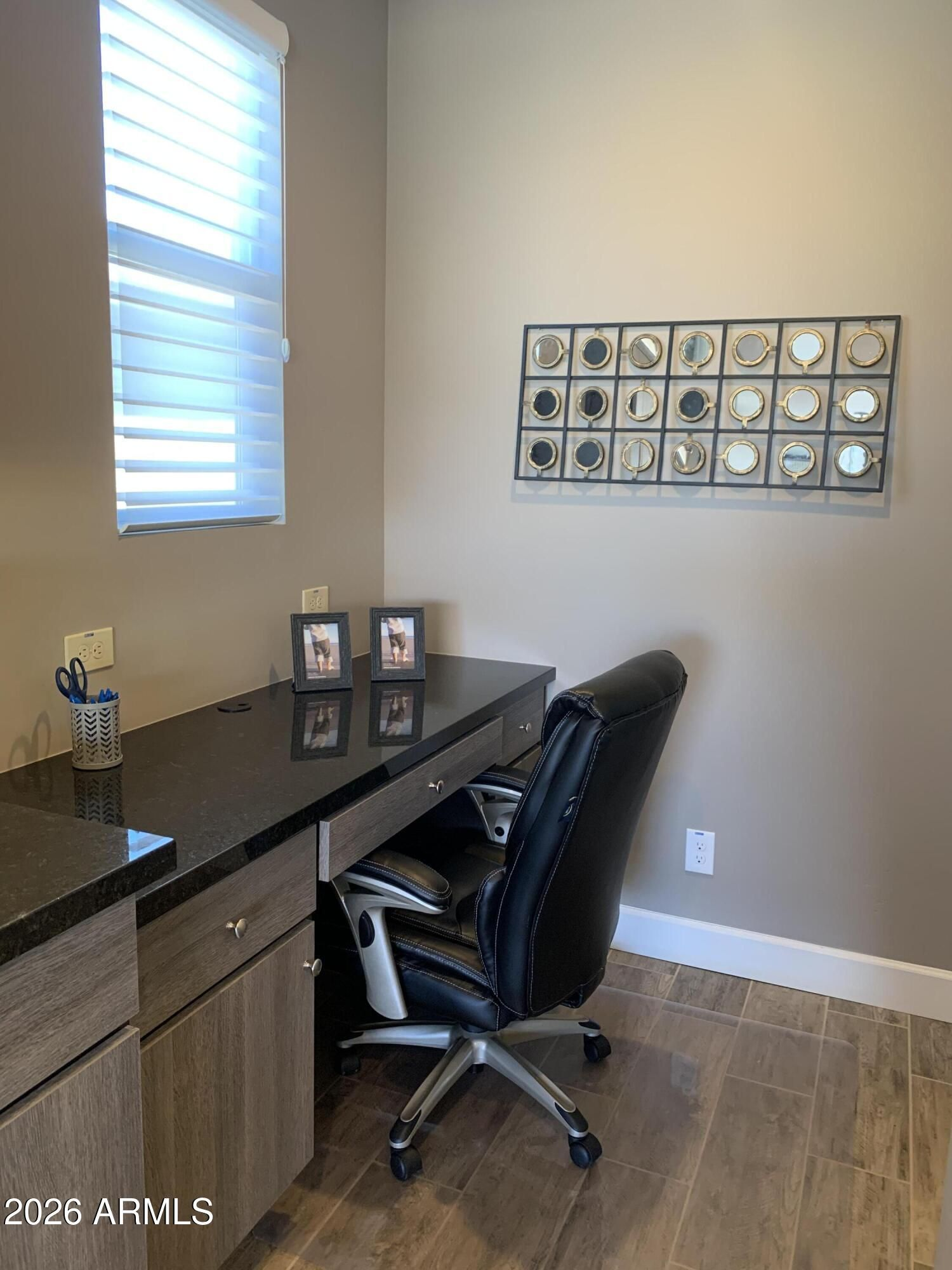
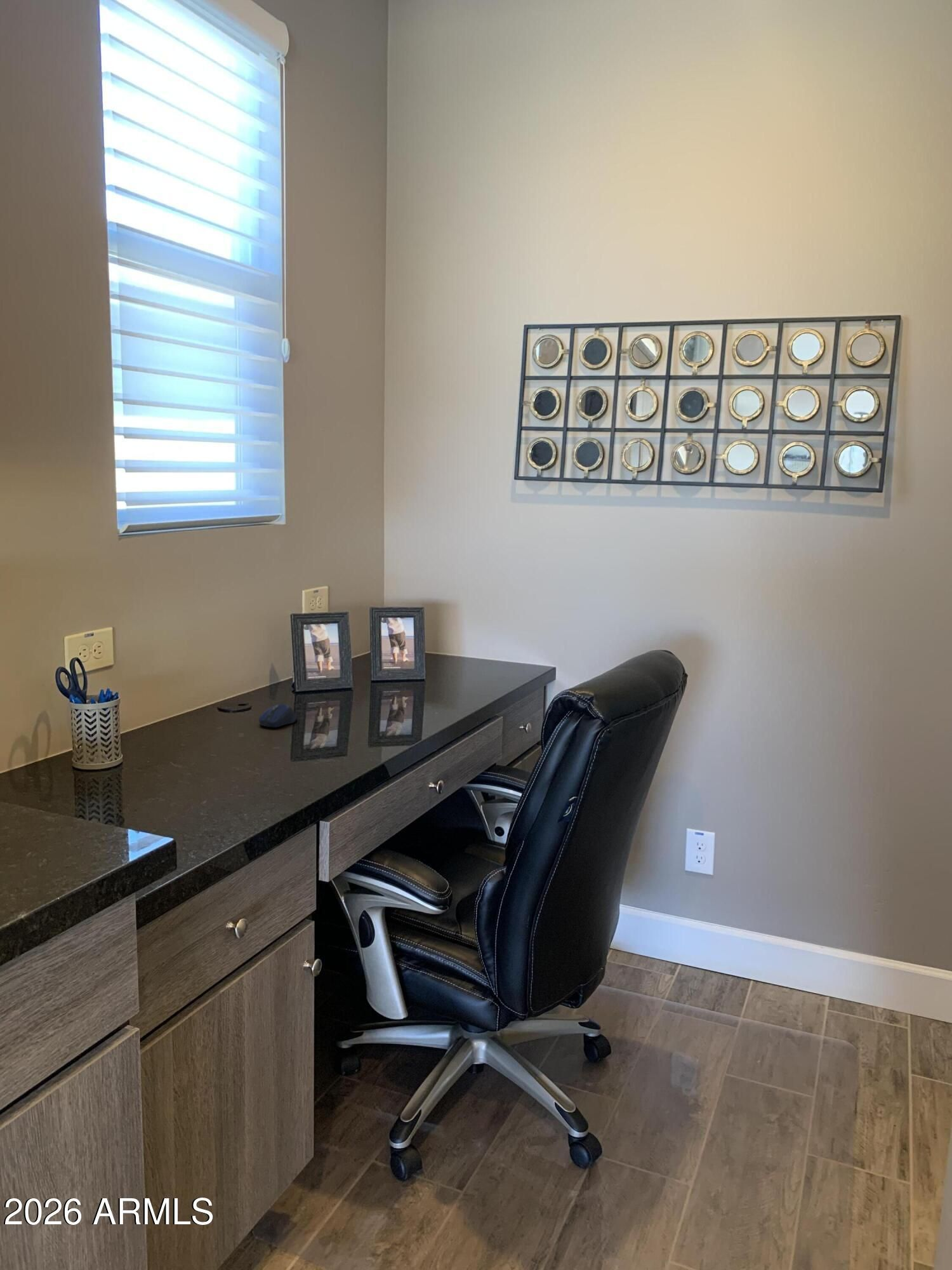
+ computer mouse [258,703,297,728]
